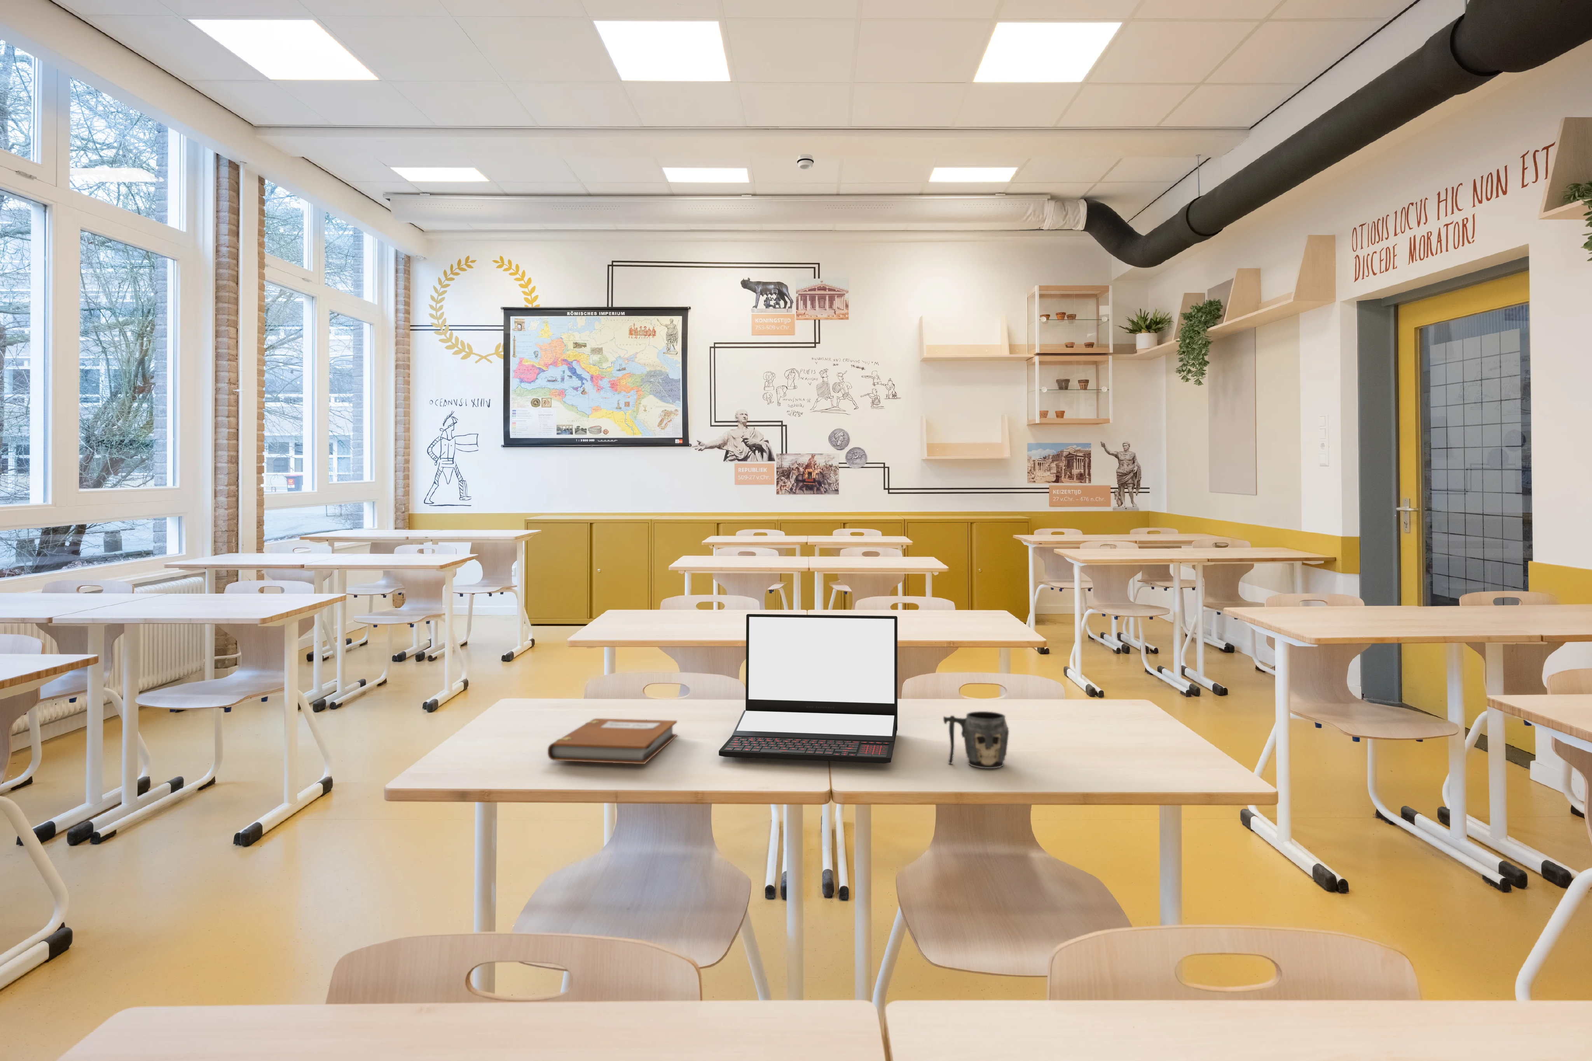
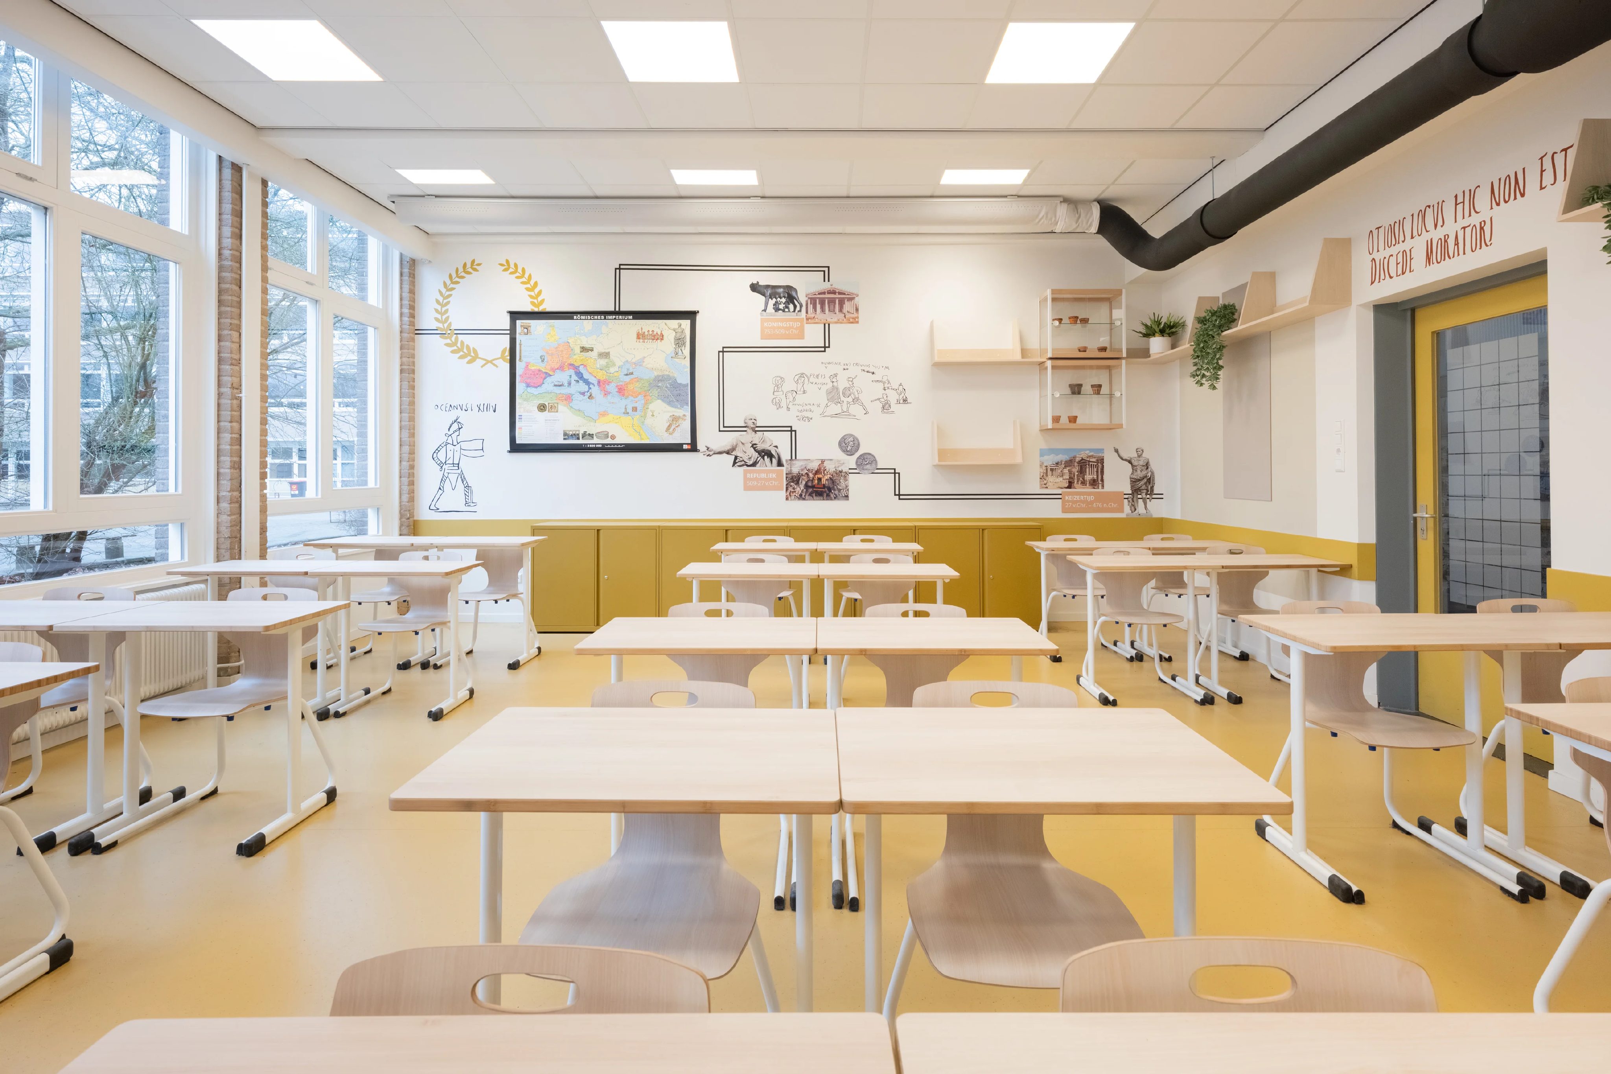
- laptop [718,613,898,764]
- mug [943,710,1009,769]
- smoke detector [796,154,814,169]
- notebook [547,718,678,764]
